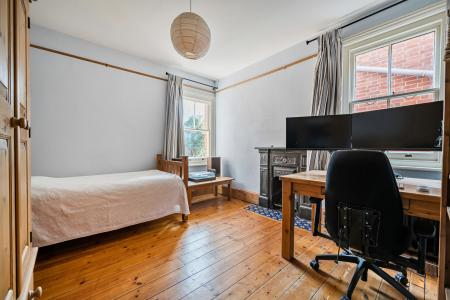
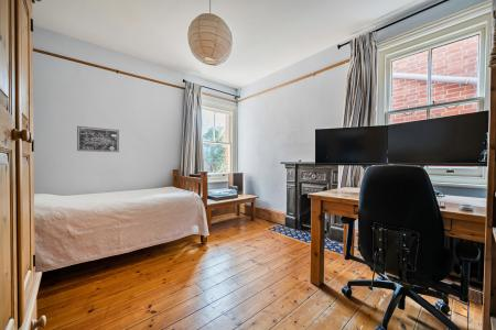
+ wall art [76,125,120,153]
